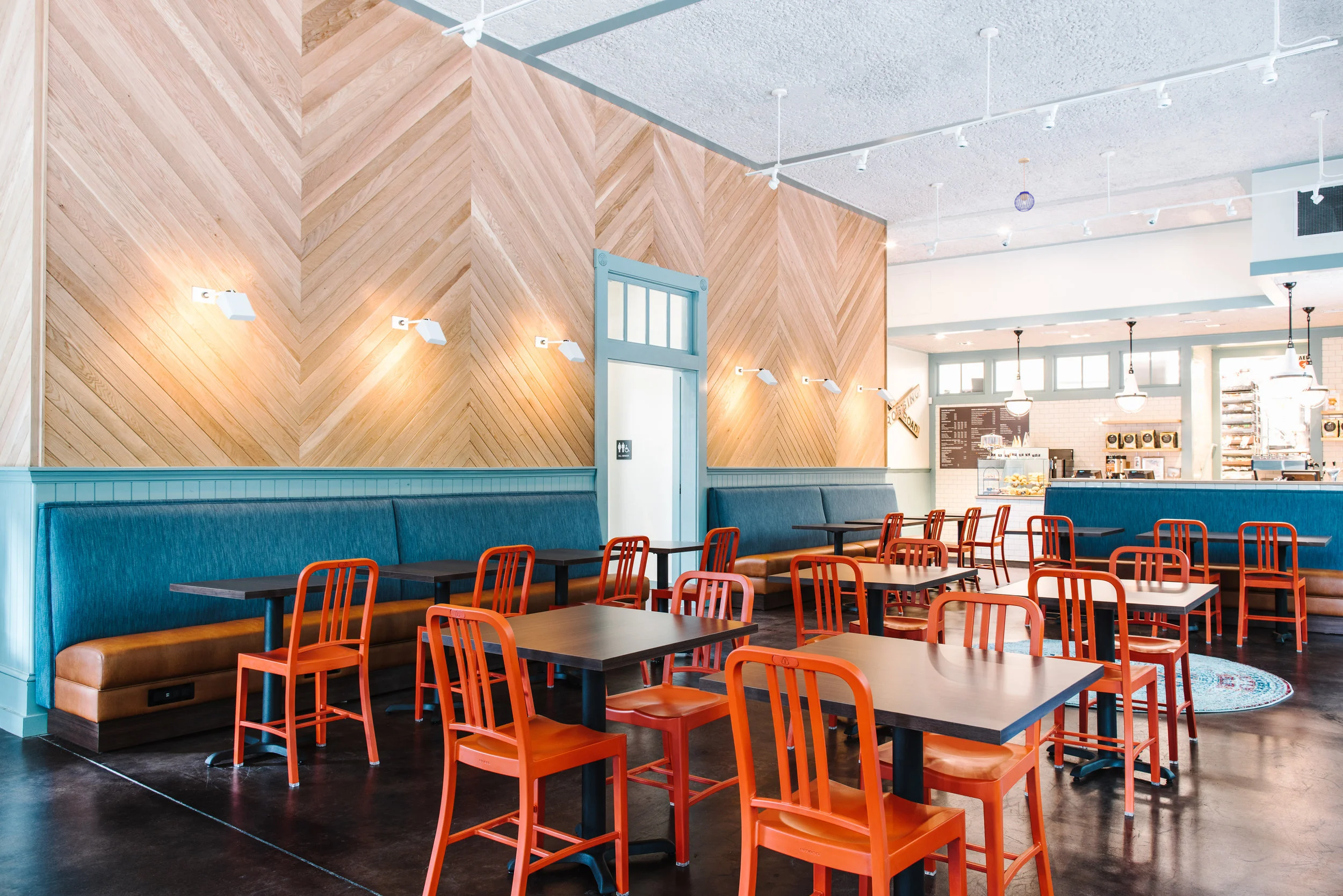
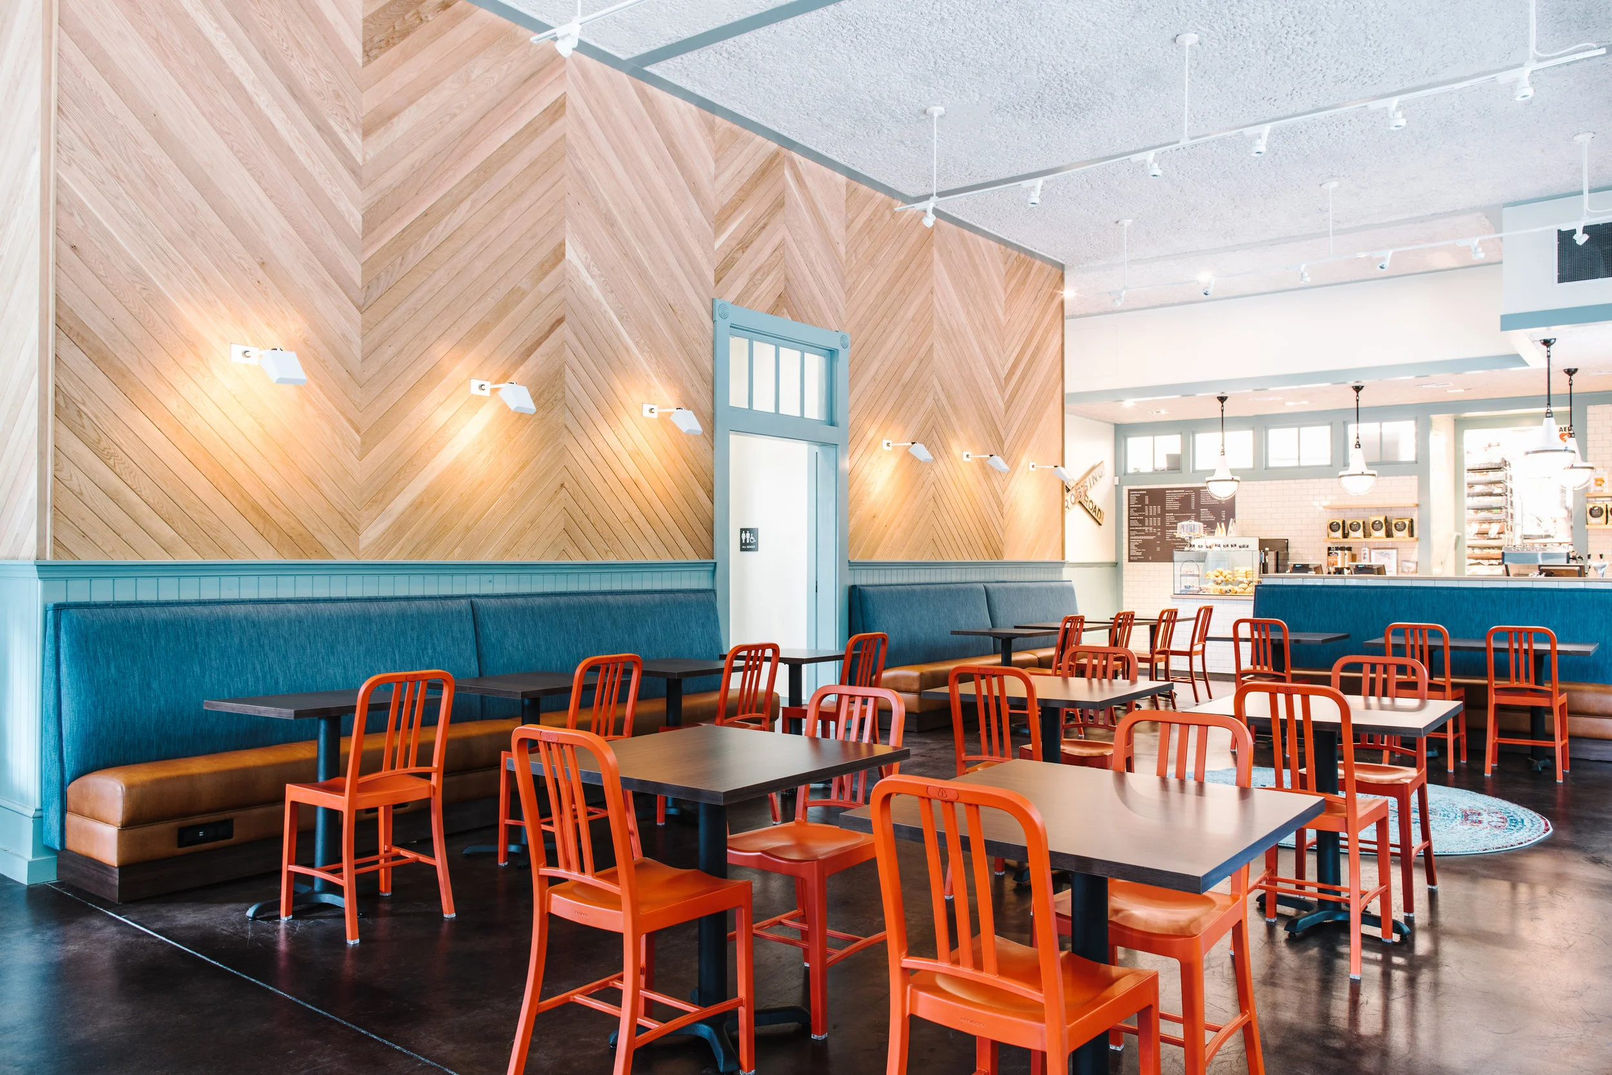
- pendant light [1014,157,1035,212]
